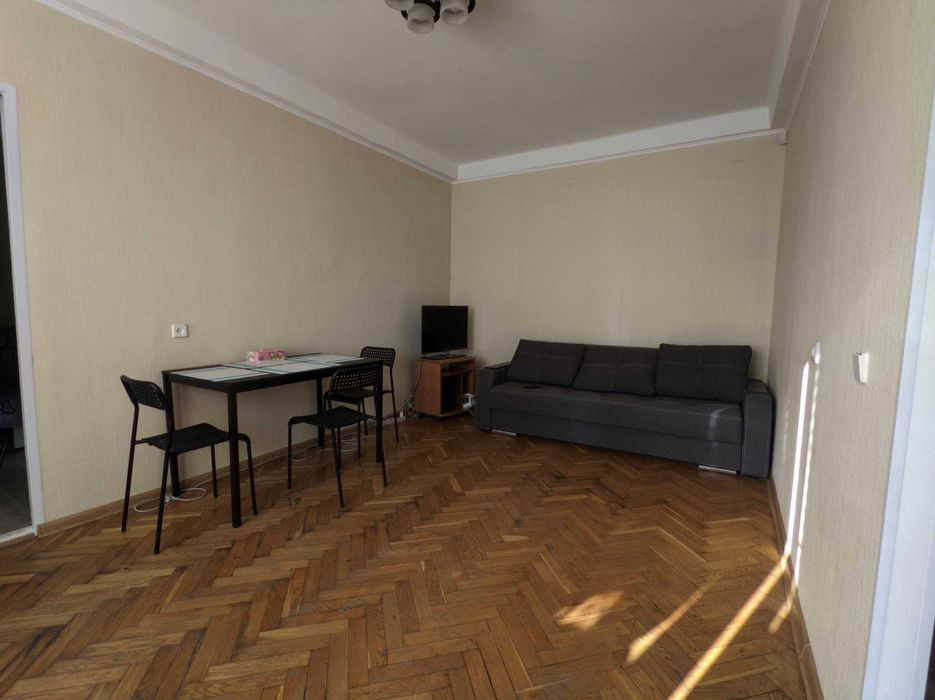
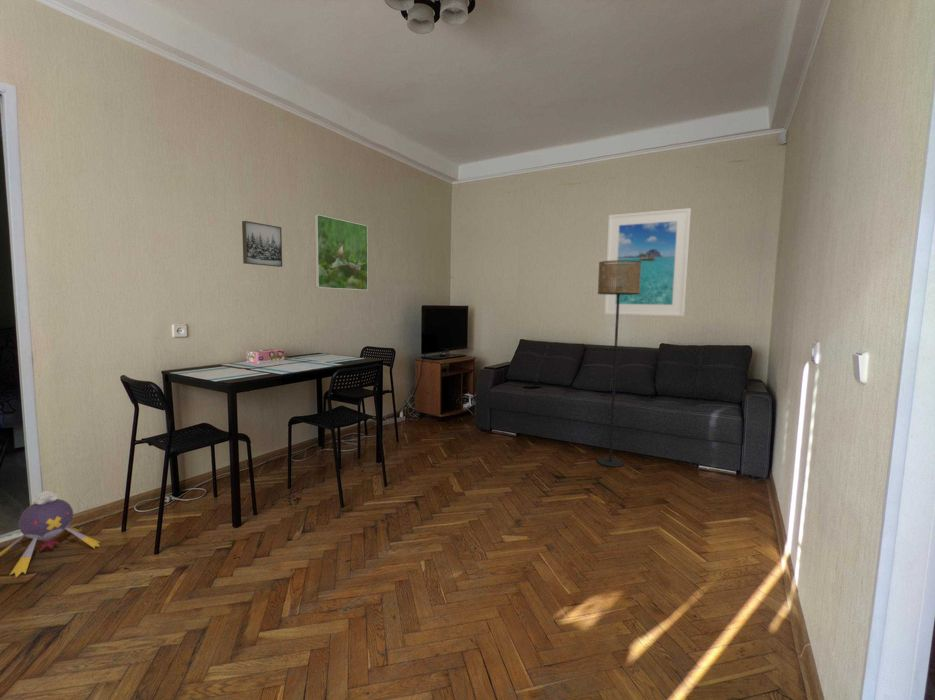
+ floor lamp [596,260,641,468]
+ plush toy [0,490,102,578]
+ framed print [314,214,369,291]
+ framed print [603,207,692,317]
+ wall art [241,220,283,268]
